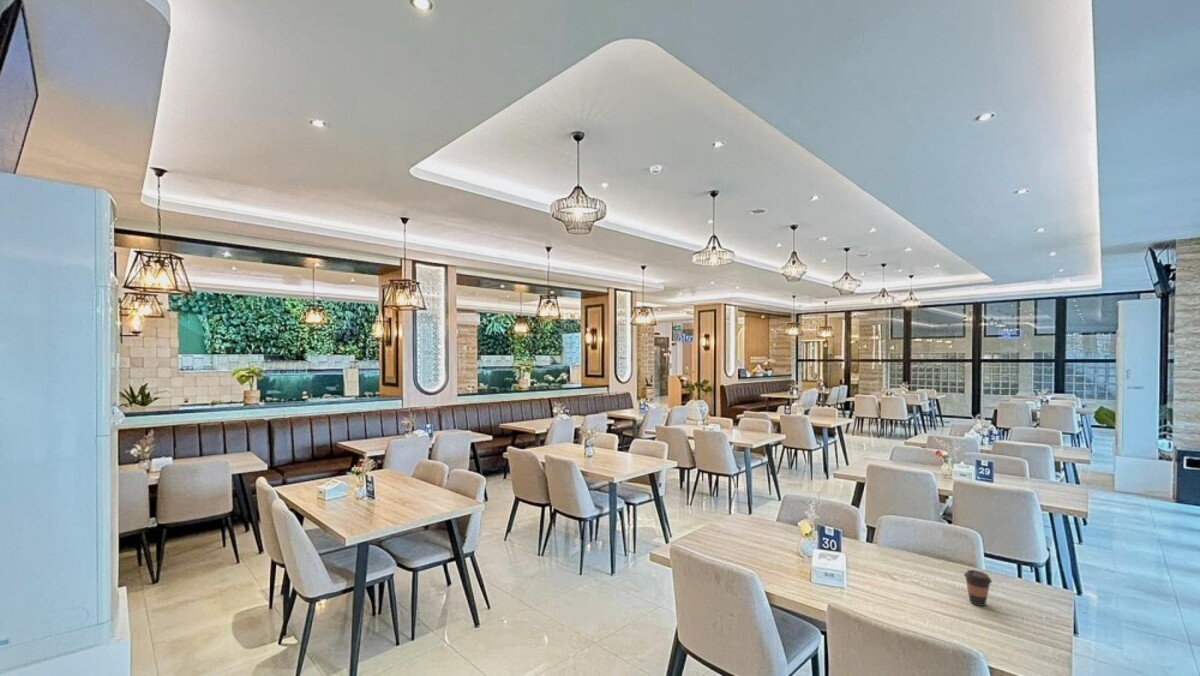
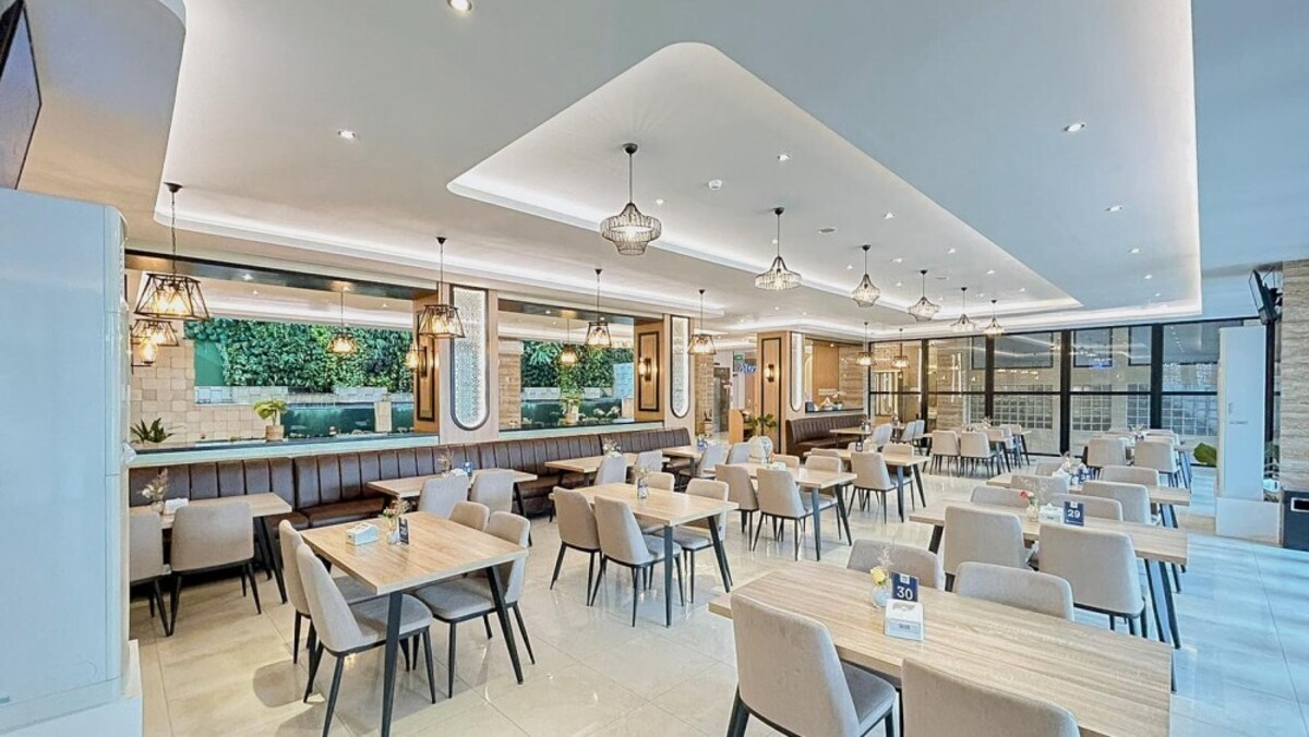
- coffee cup [963,569,993,607]
